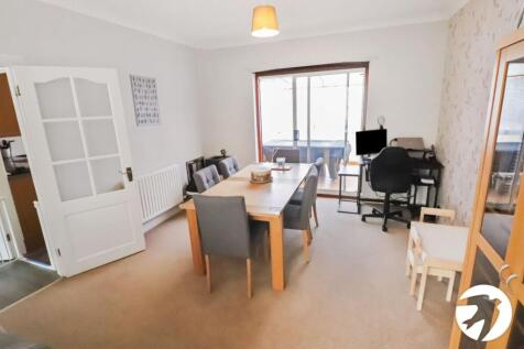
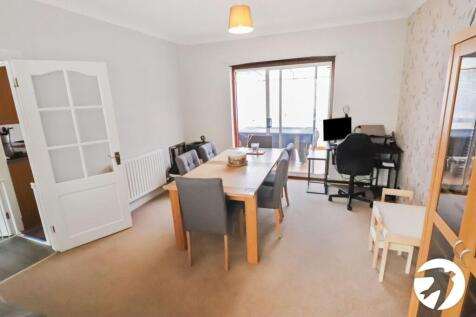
- wall art [129,74,162,128]
